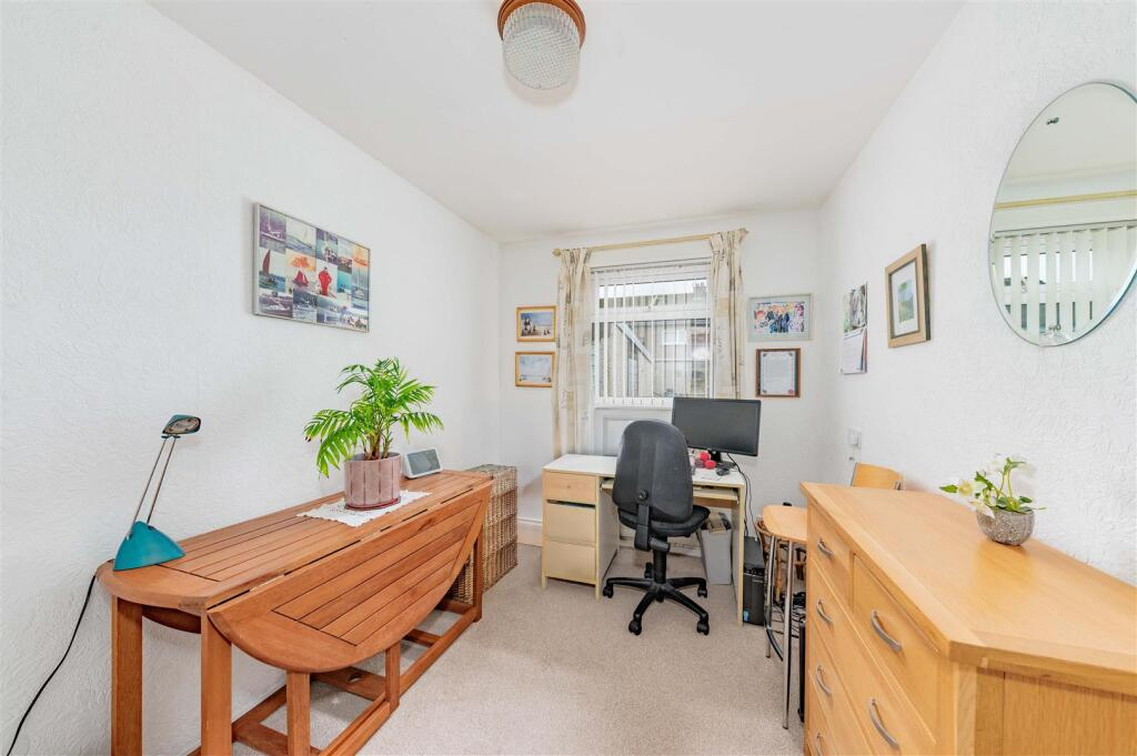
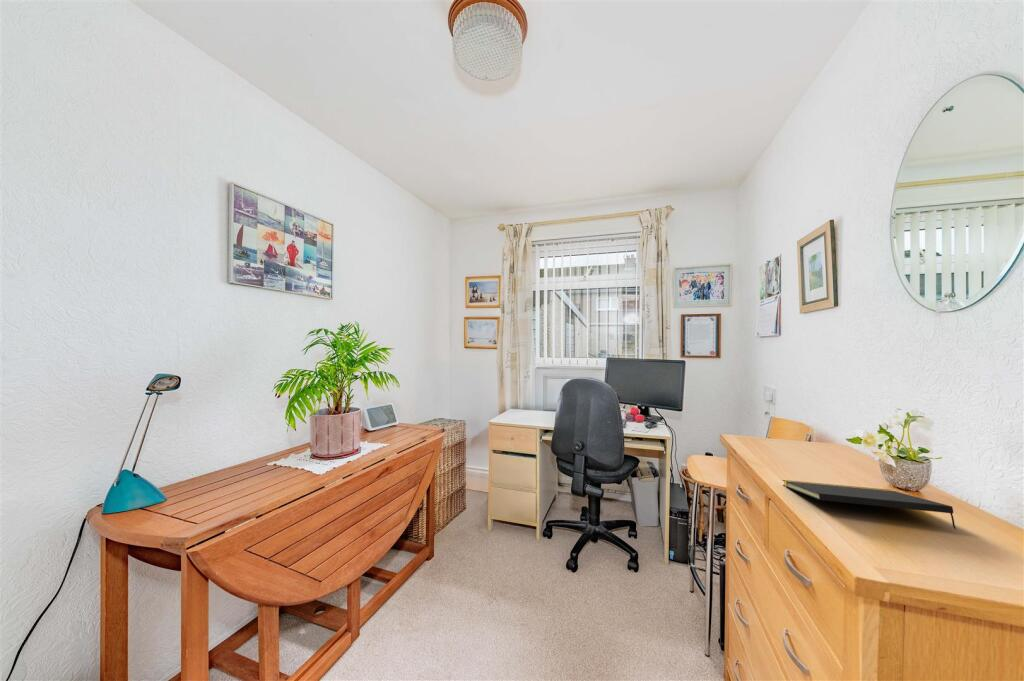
+ notepad [781,479,957,530]
